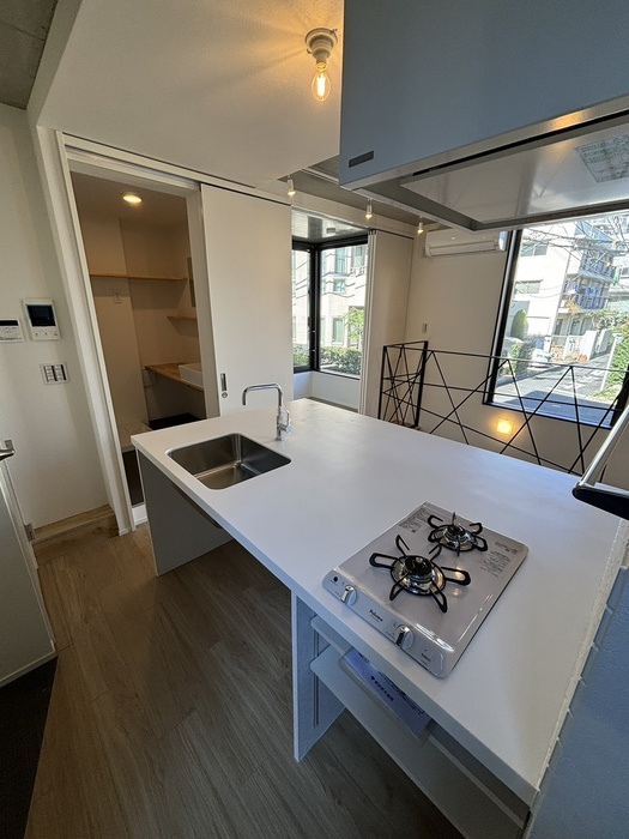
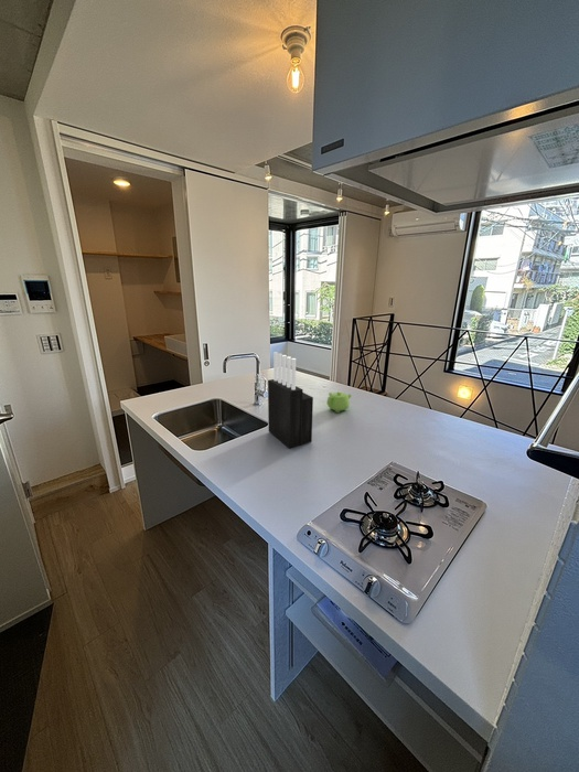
+ knife block [267,351,314,449]
+ teapot [325,390,352,414]
